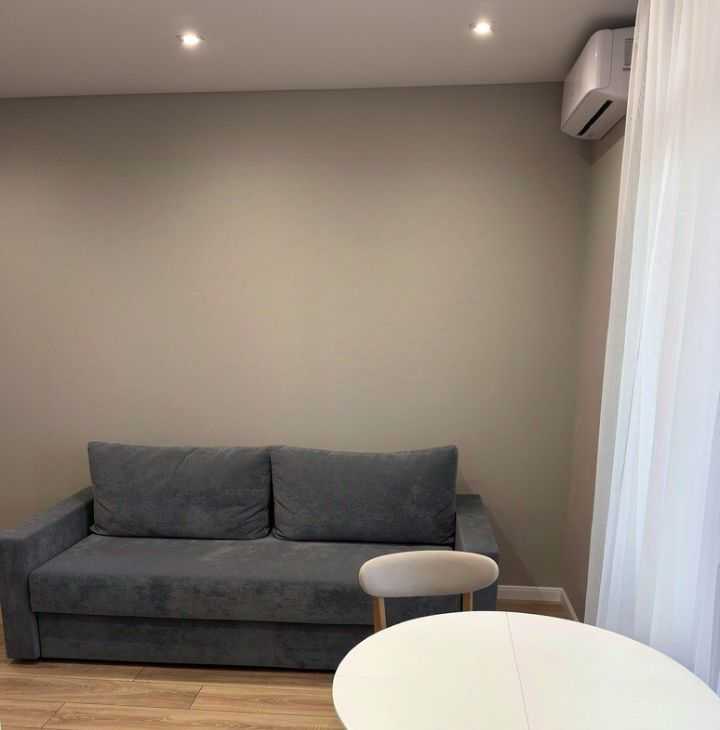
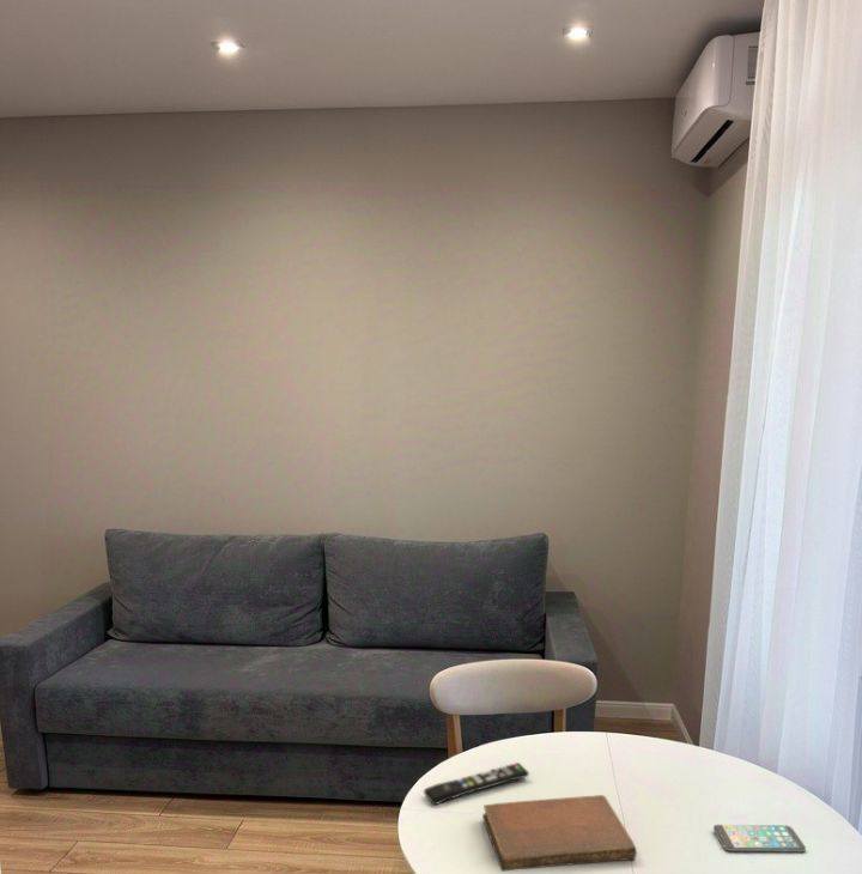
+ remote control [423,761,530,807]
+ smartphone [712,824,807,852]
+ notebook [481,794,638,873]
